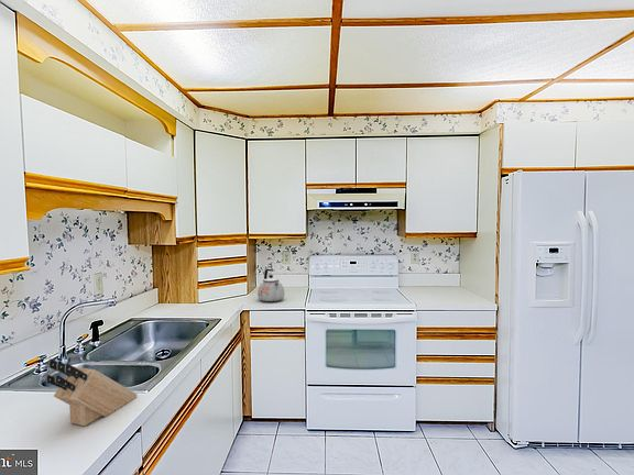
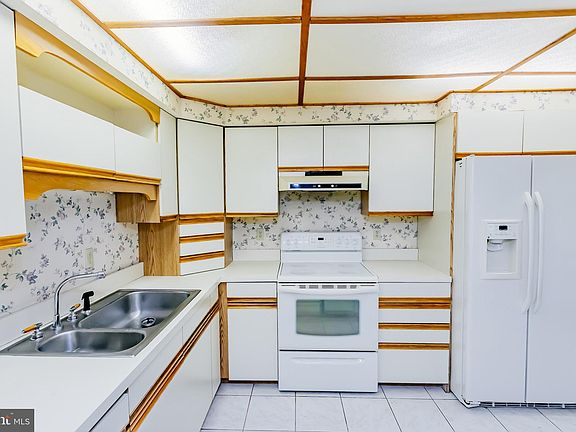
- kettle [256,268,285,302]
- knife block [44,357,138,427]
